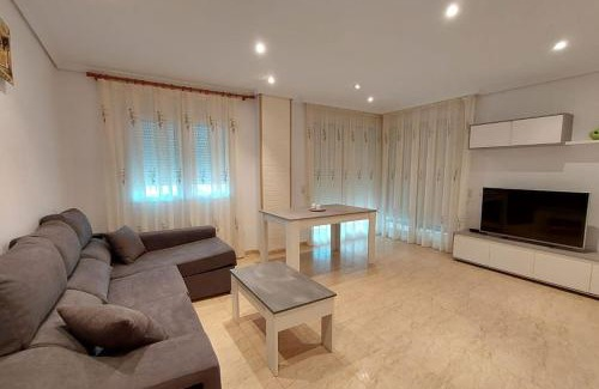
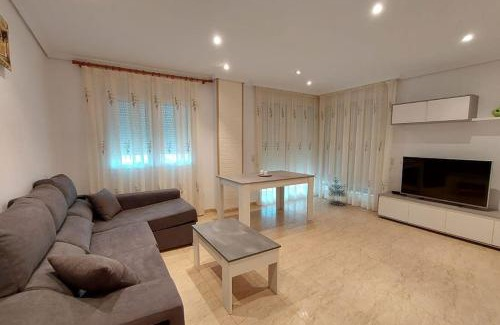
+ potted tree [327,178,348,207]
